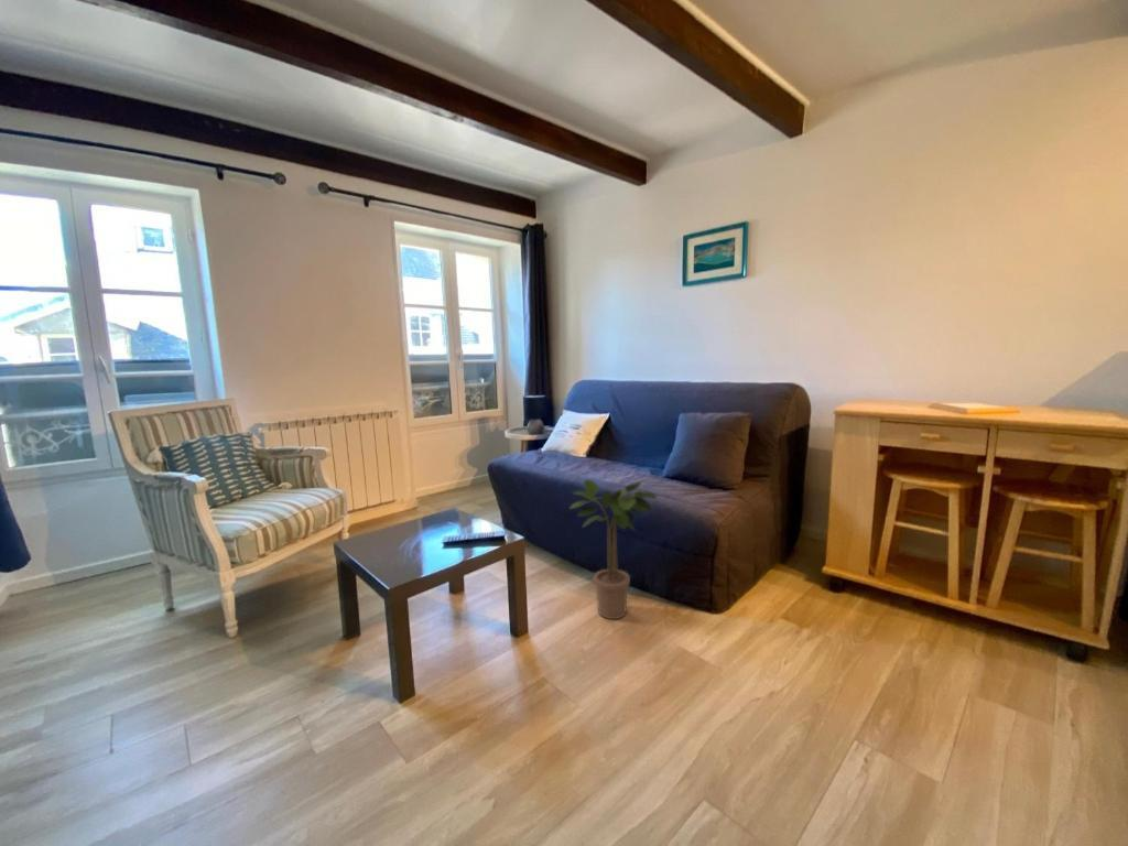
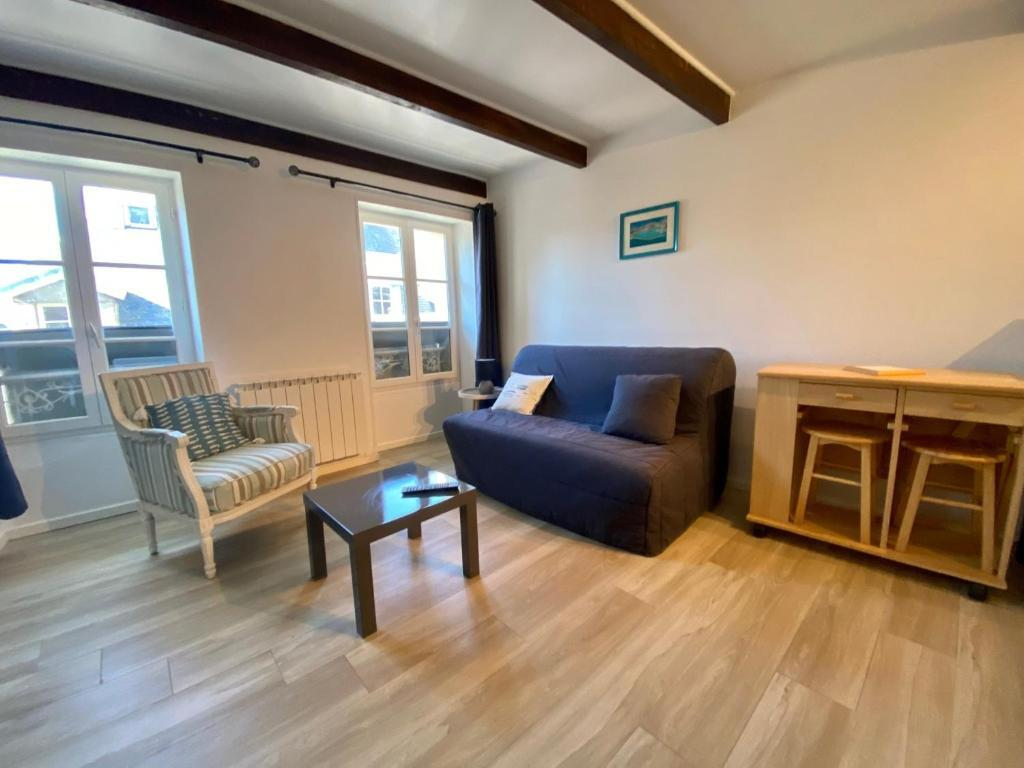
- potted plant [568,478,658,620]
